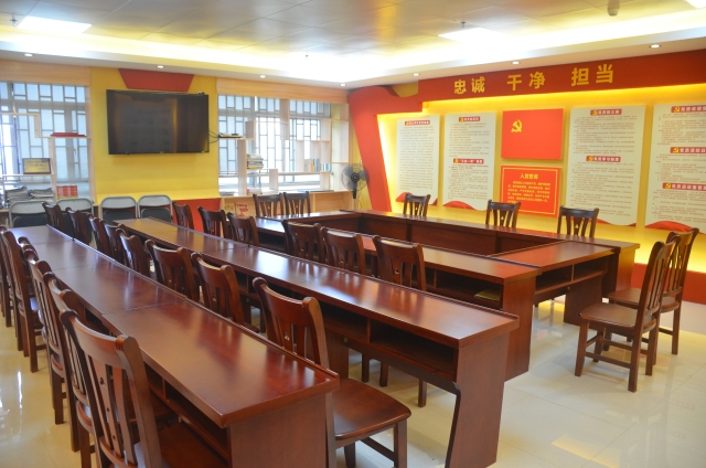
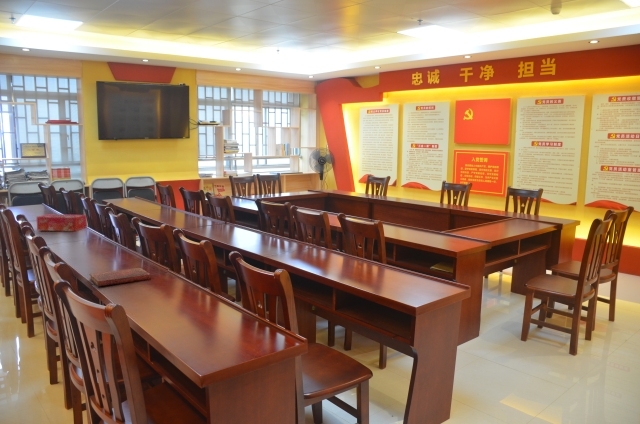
+ diary [88,267,152,287]
+ tissue box [35,213,88,232]
